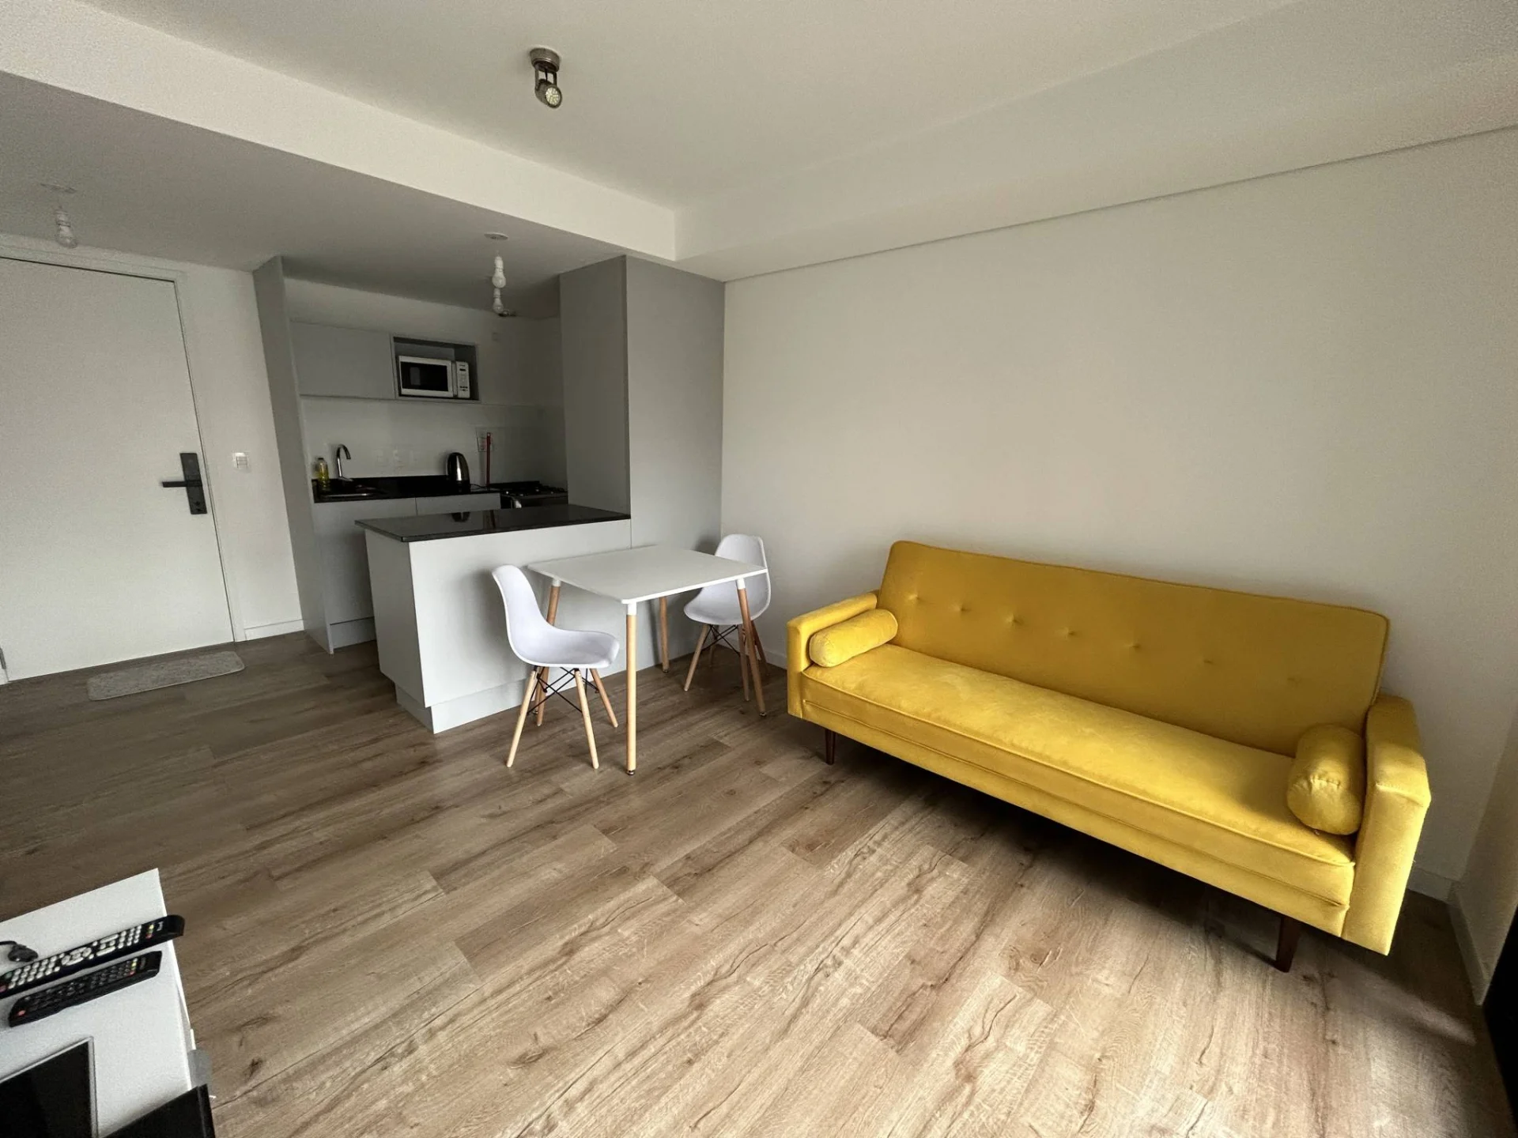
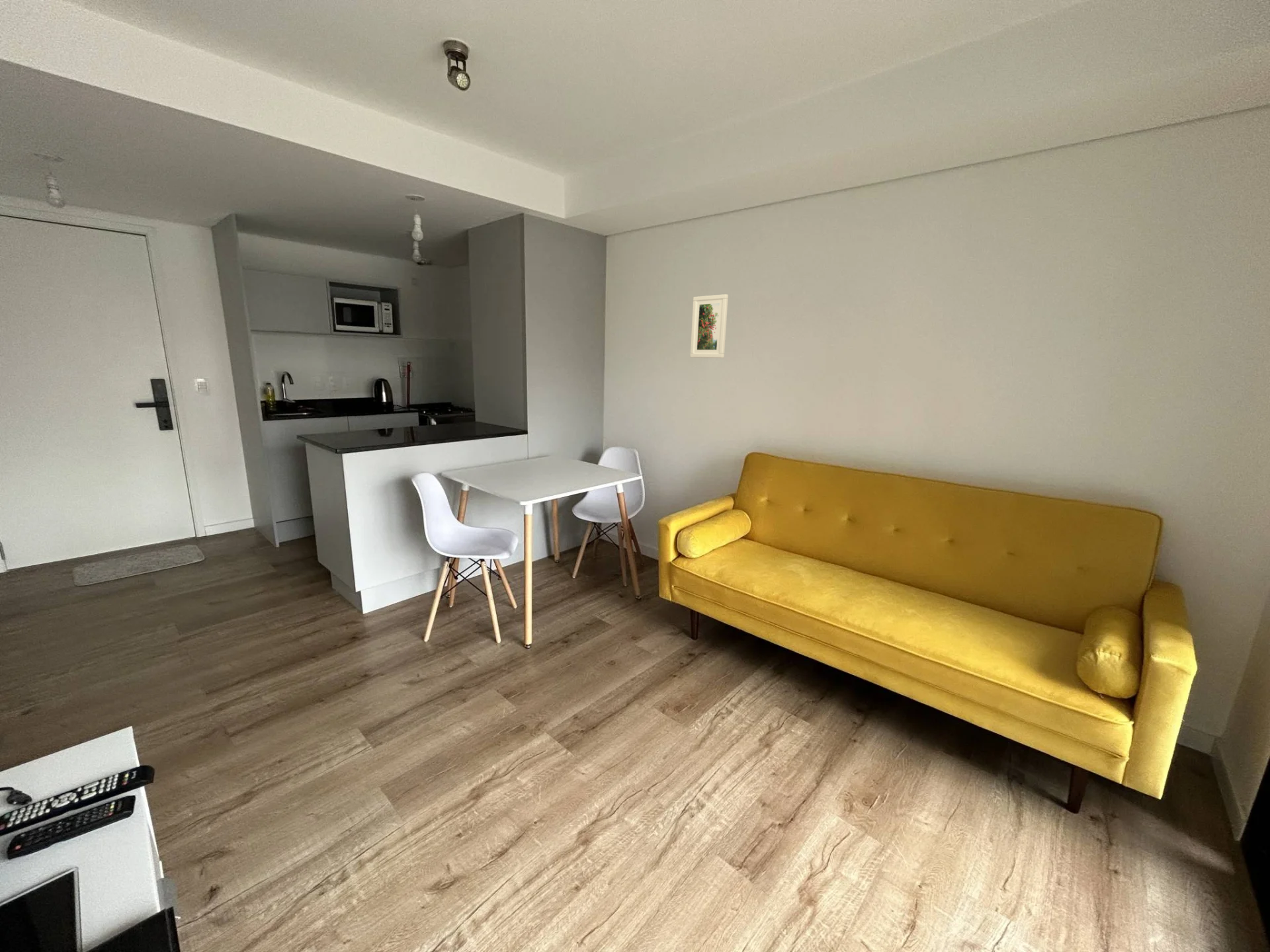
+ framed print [689,294,729,358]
